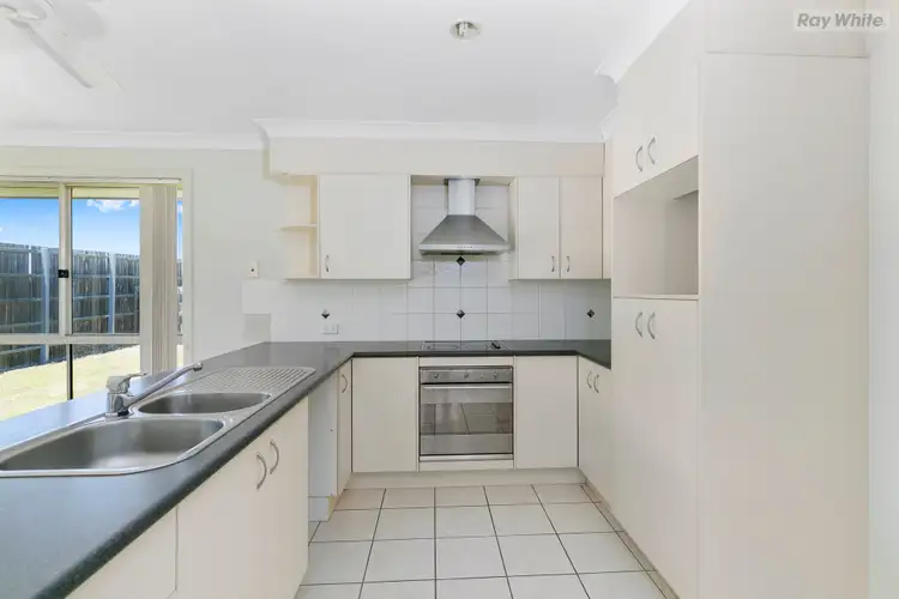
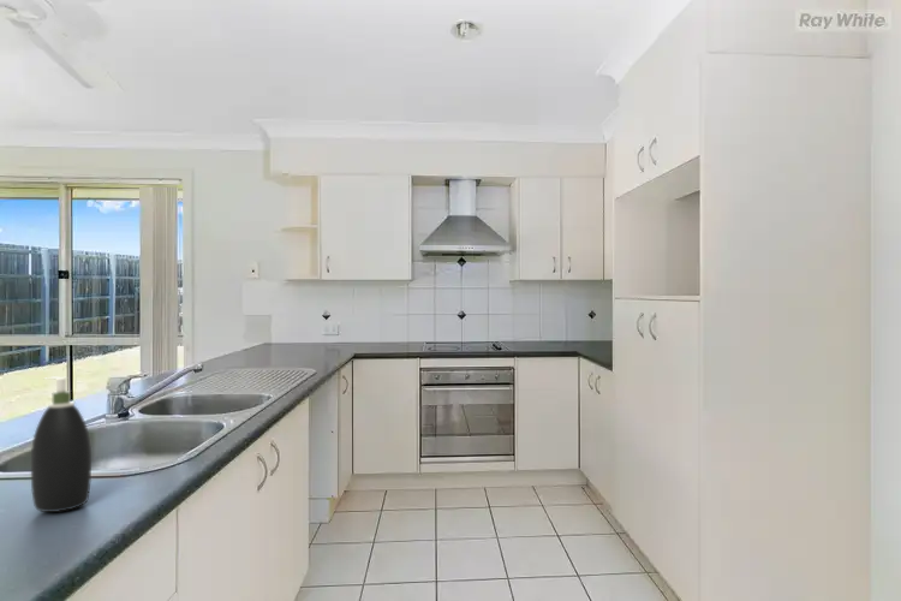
+ soap dispenser [30,376,93,513]
